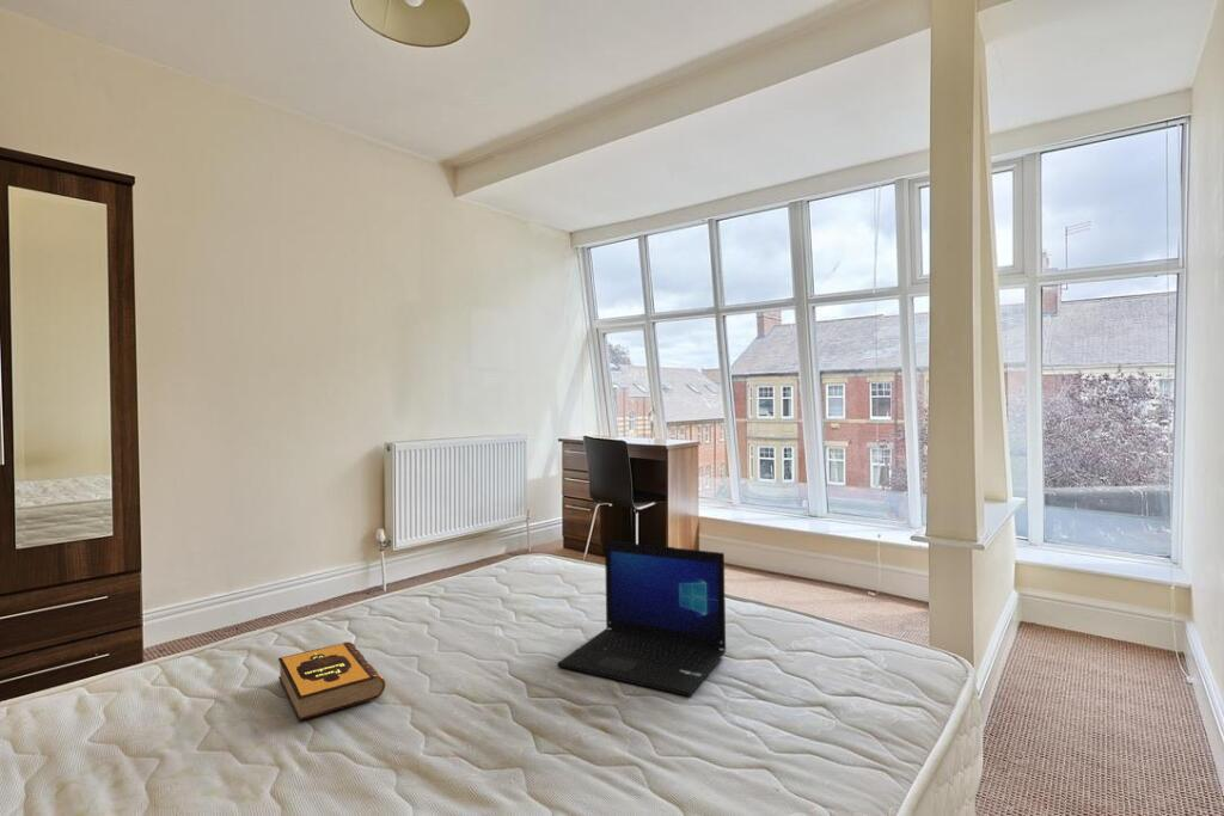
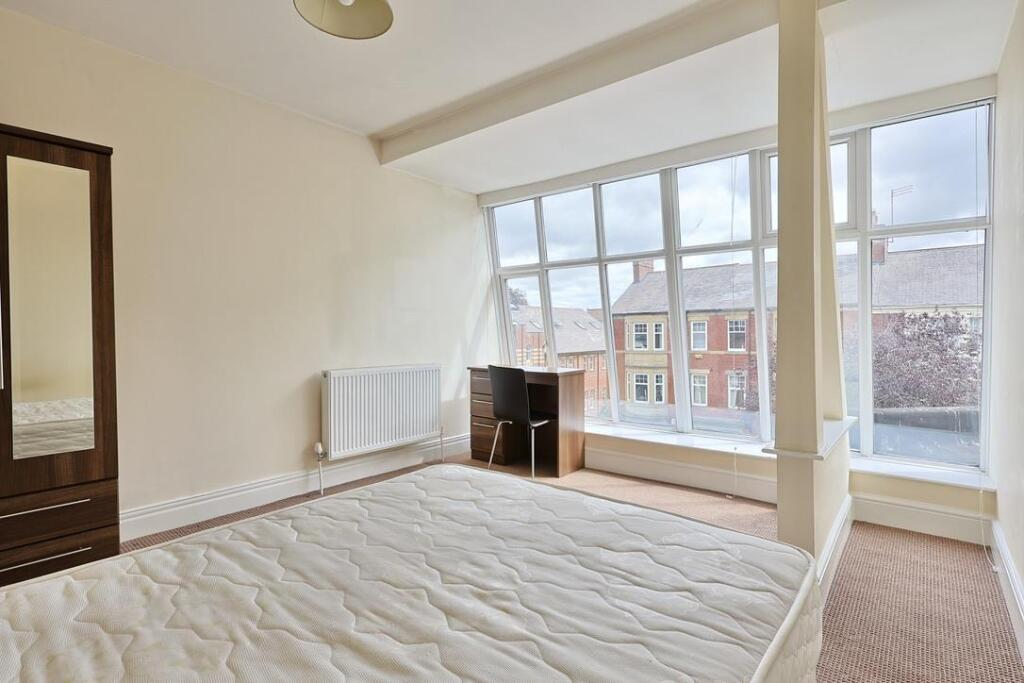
- laptop [556,540,727,698]
- hardback book [277,640,386,722]
